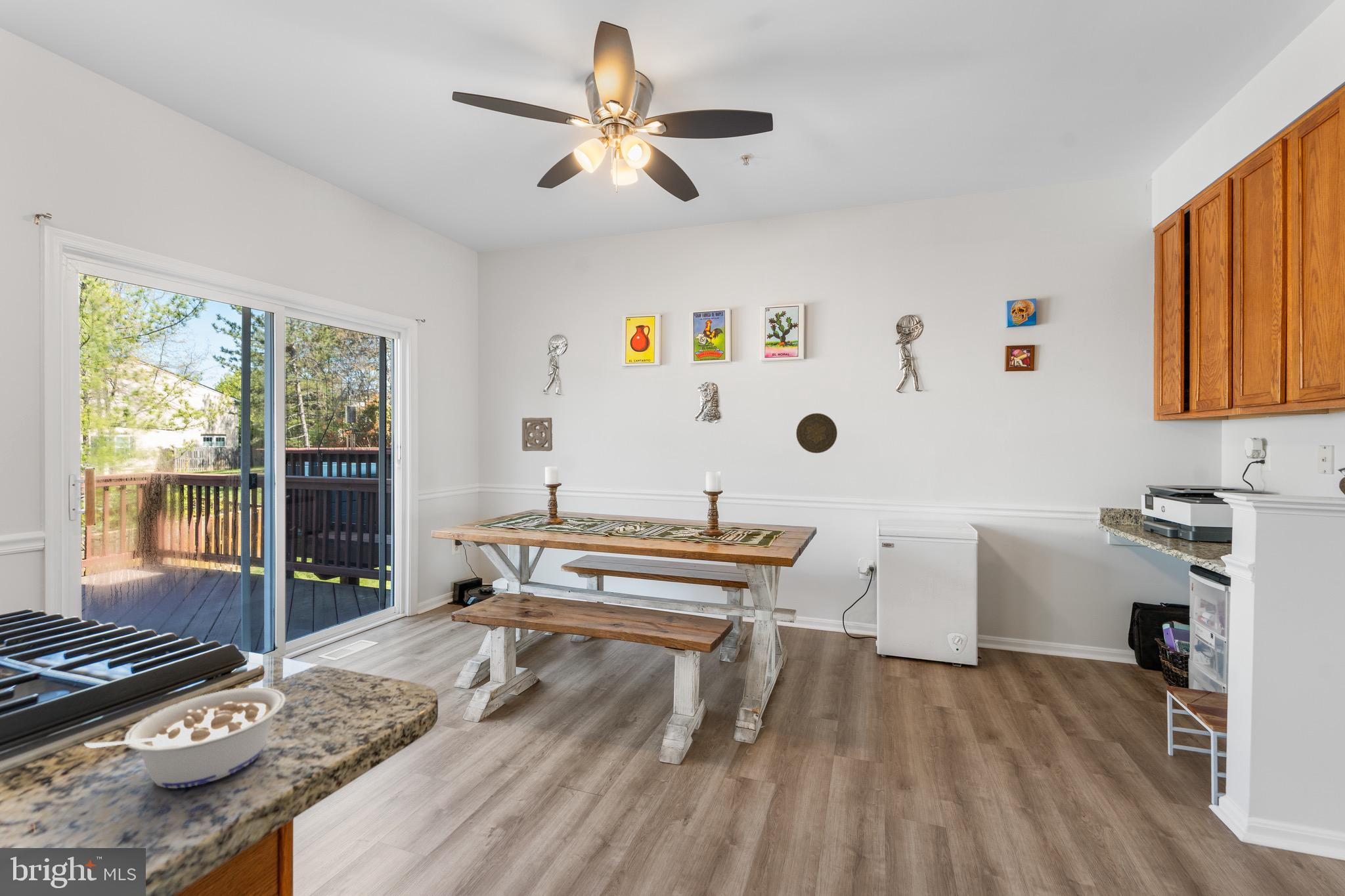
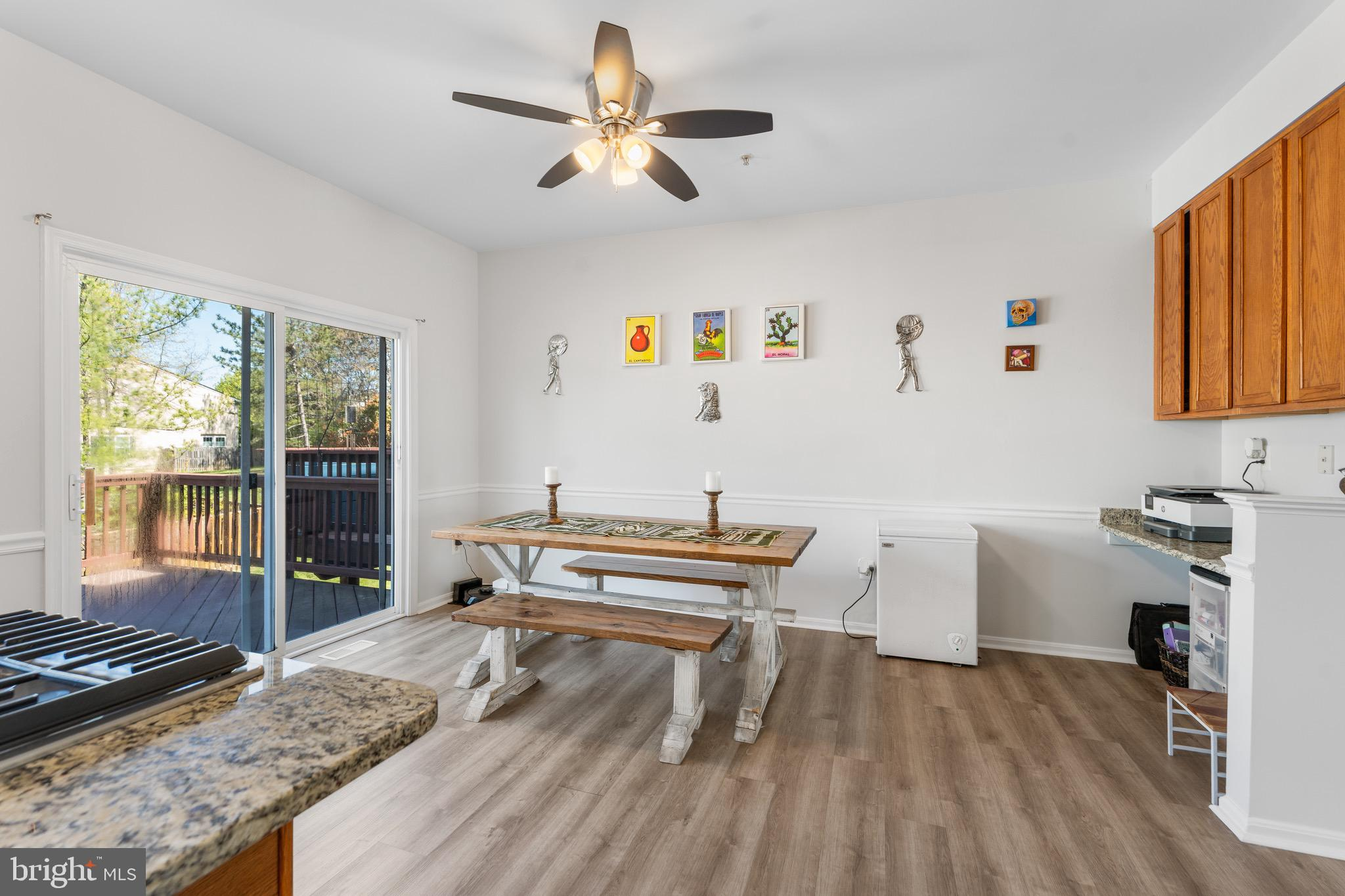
- decorative plate [795,413,838,454]
- legume [83,687,287,789]
- wall ornament [521,417,553,452]
